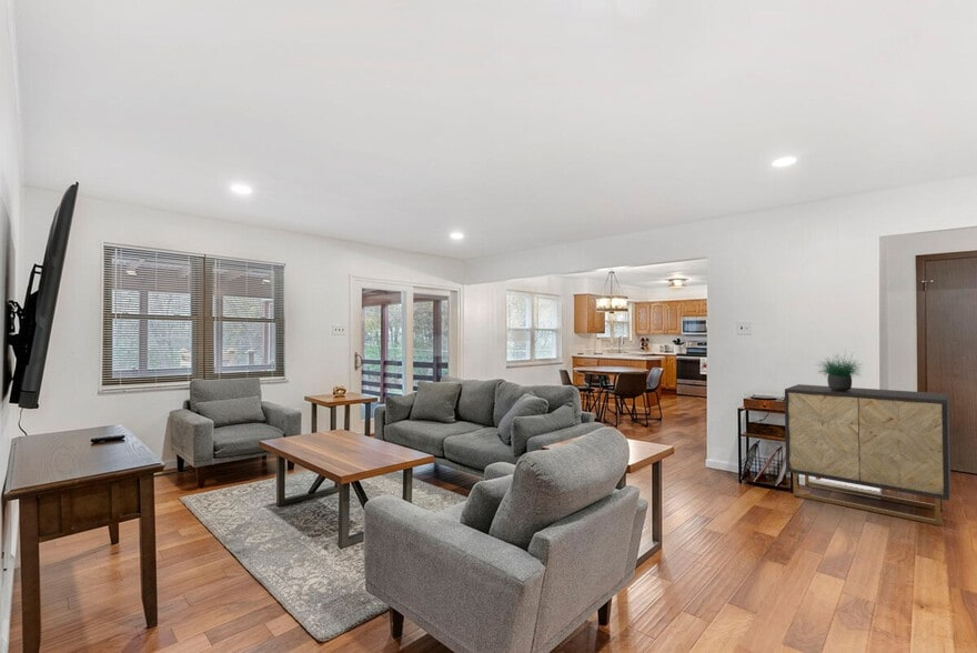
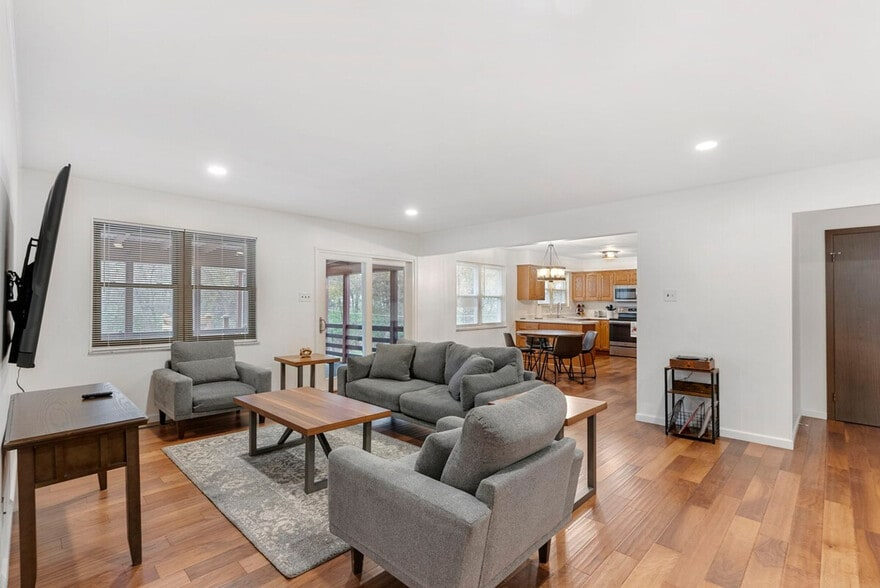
- potted plant [813,349,865,391]
- cabinet [784,383,951,528]
